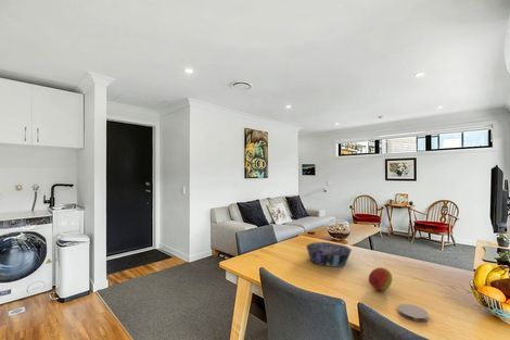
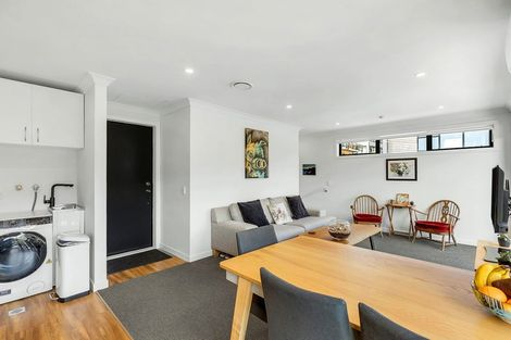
- decorative bowl [305,241,353,268]
- coaster [397,303,430,323]
- fruit [368,266,393,292]
